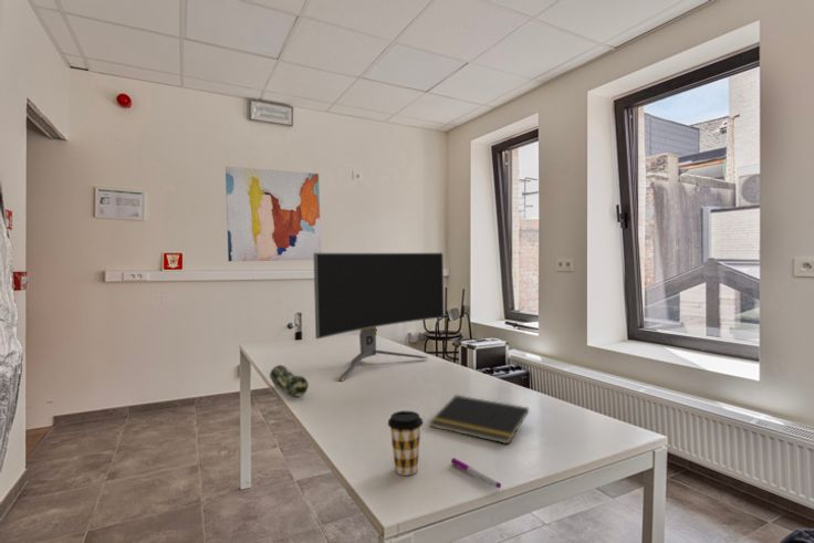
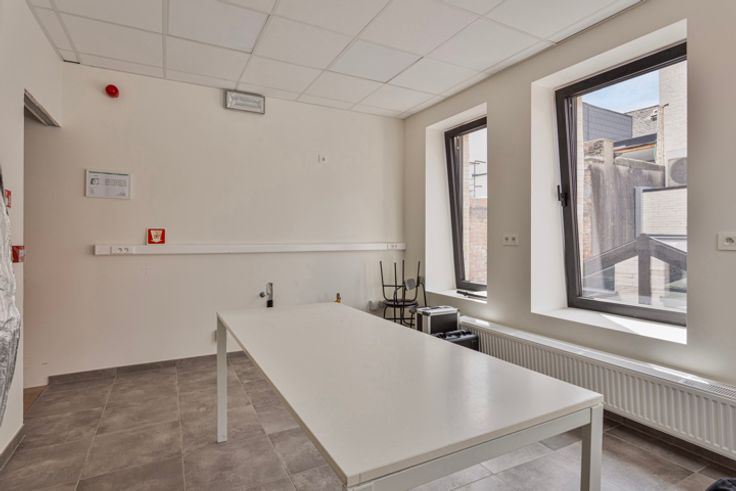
- notepad [428,394,530,446]
- pen [450,457,502,489]
- wall art [225,166,322,262]
- pencil case [269,364,310,398]
- computer monitor [313,252,446,383]
- coffee cup [387,410,424,477]
